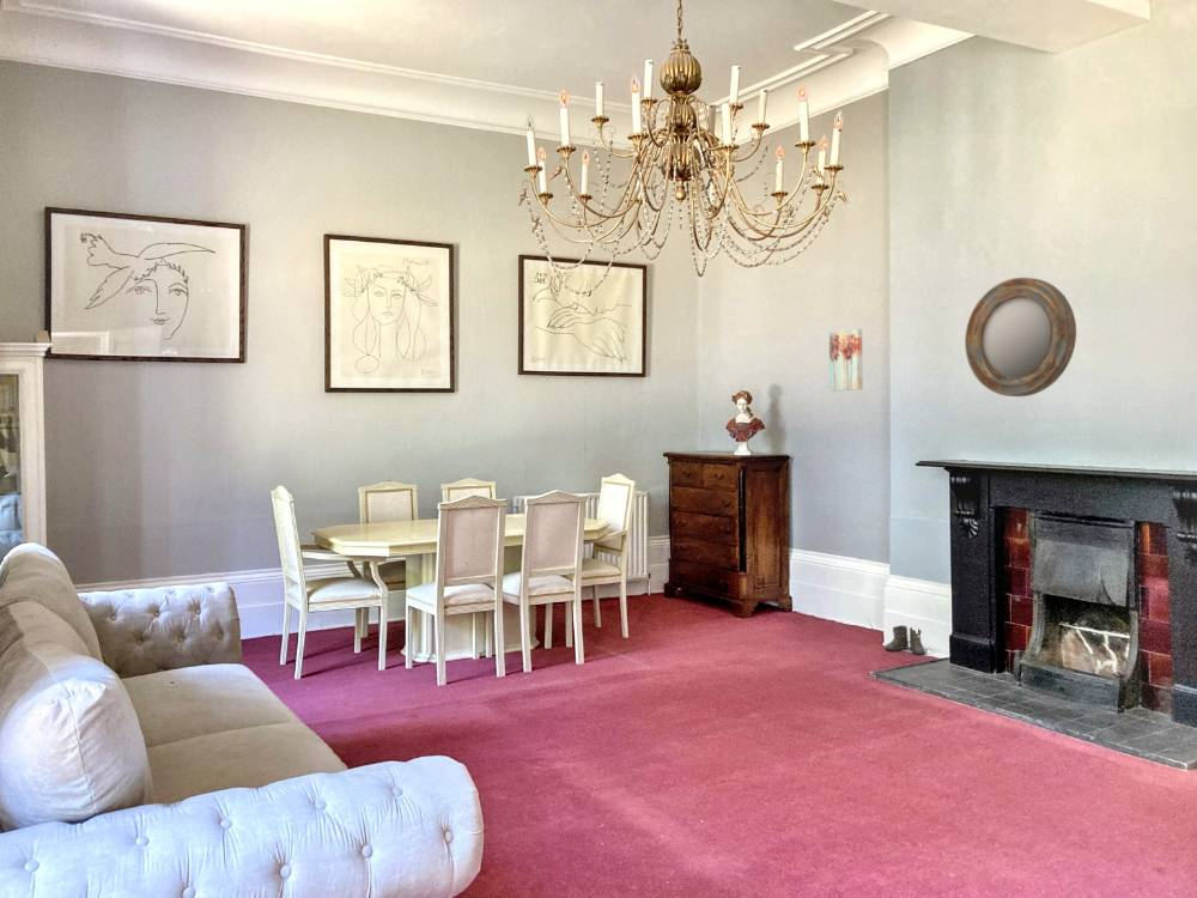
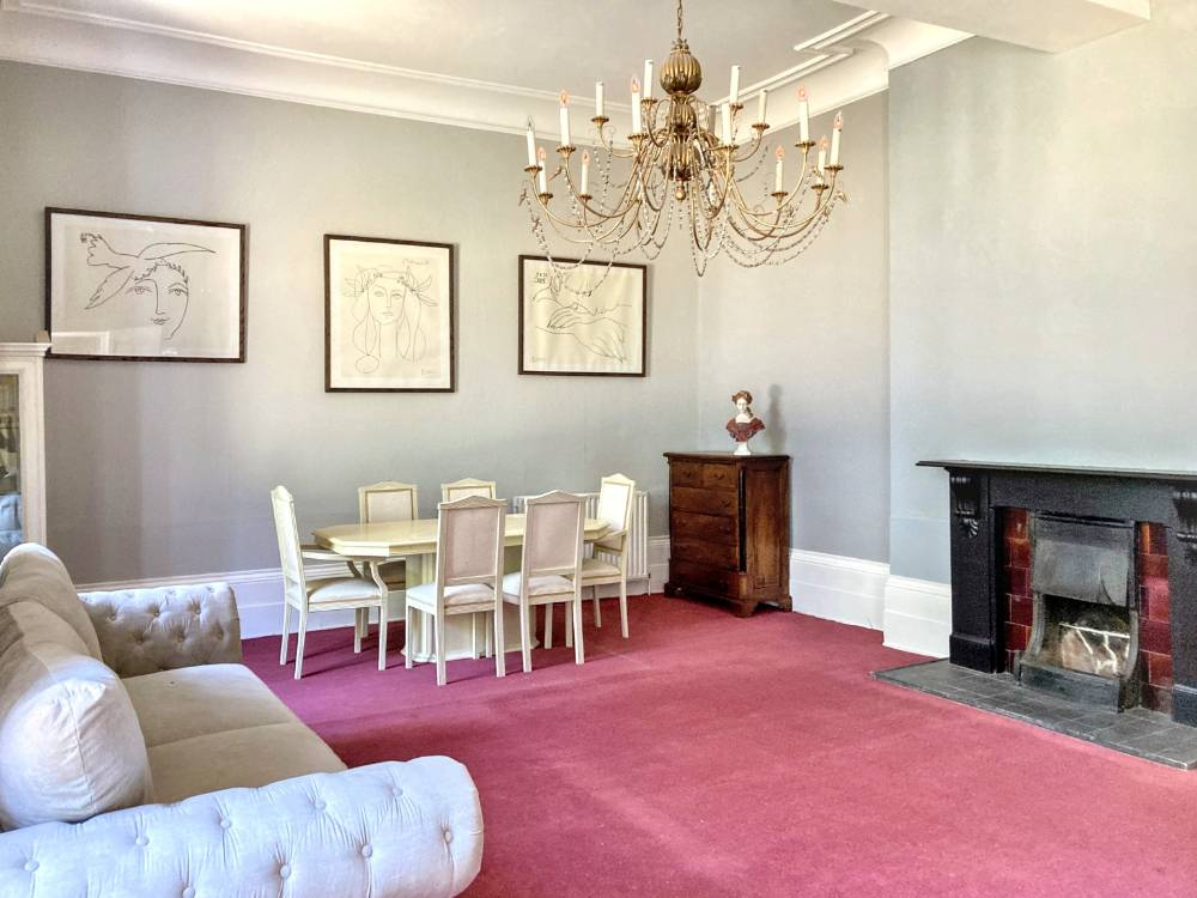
- boots [885,624,926,656]
- home mirror [964,277,1077,398]
- wall art [828,328,863,393]
